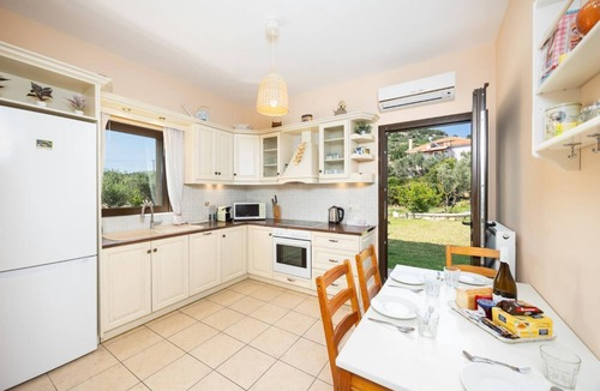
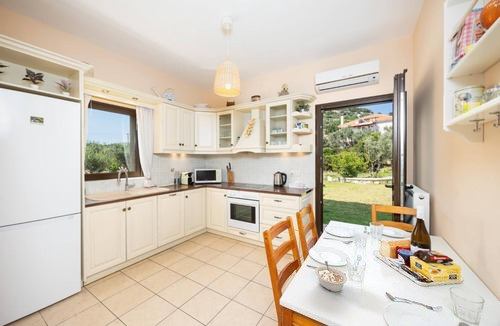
+ legume [314,260,348,293]
